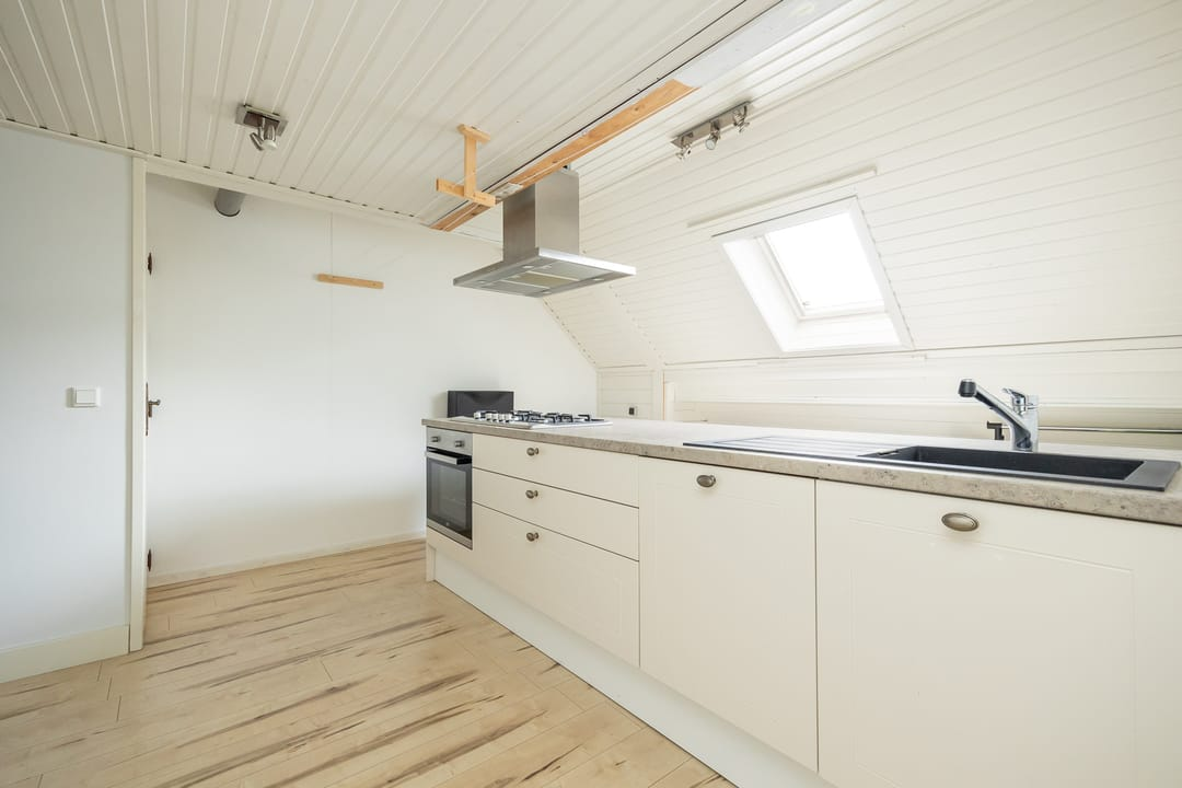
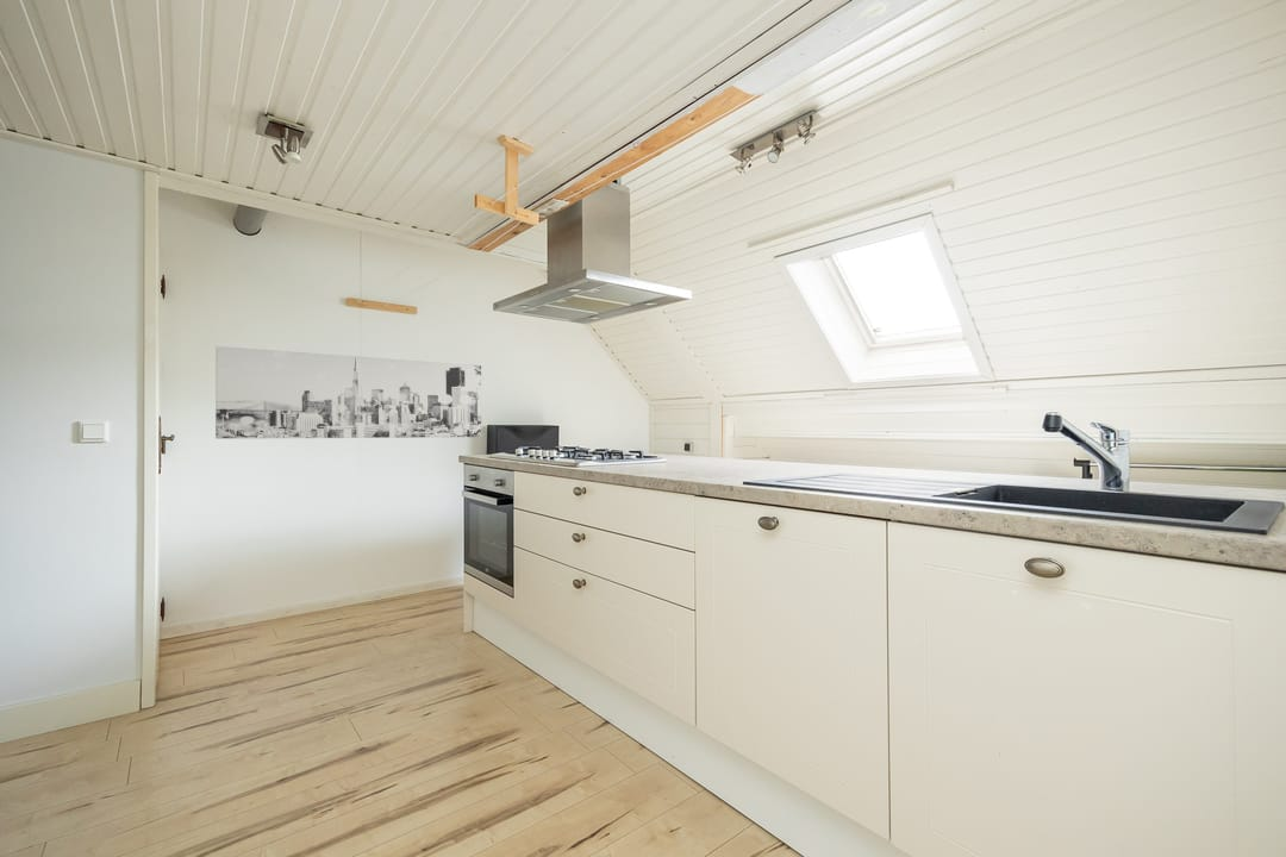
+ wall art [214,345,482,440]
